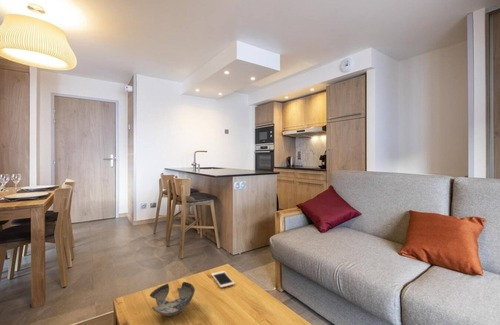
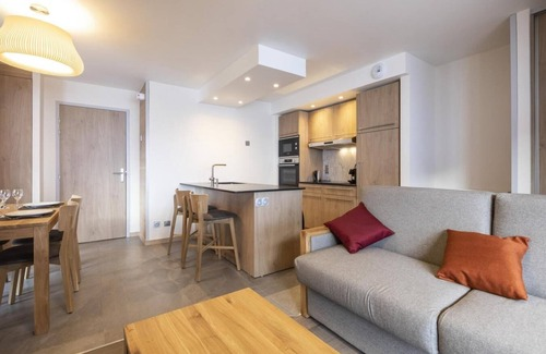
- cell phone [210,270,235,289]
- decorative bowl [149,281,196,317]
